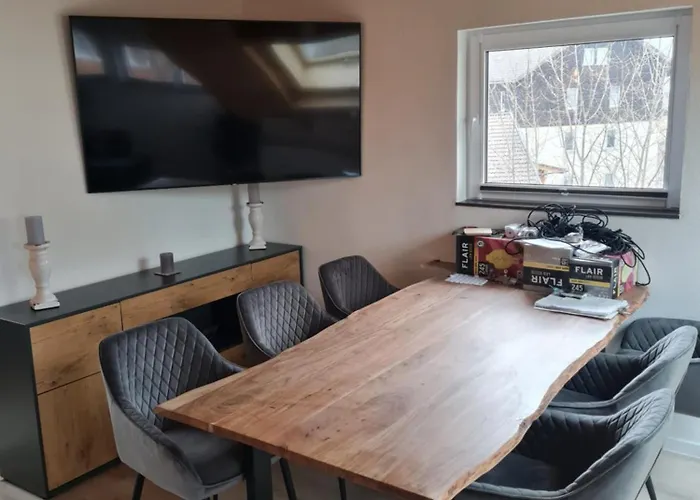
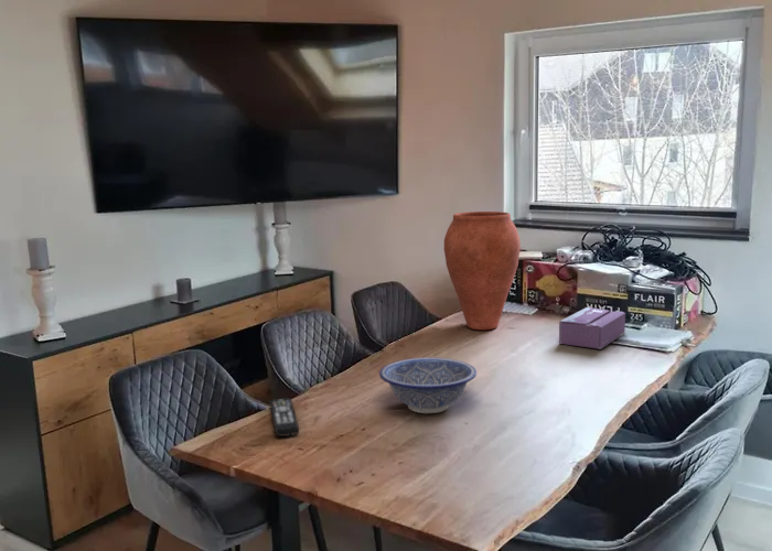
+ vase [443,210,522,331]
+ decorative bowl [378,357,478,414]
+ remote control [269,397,300,437]
+ tissue box [558,306,626,350]
